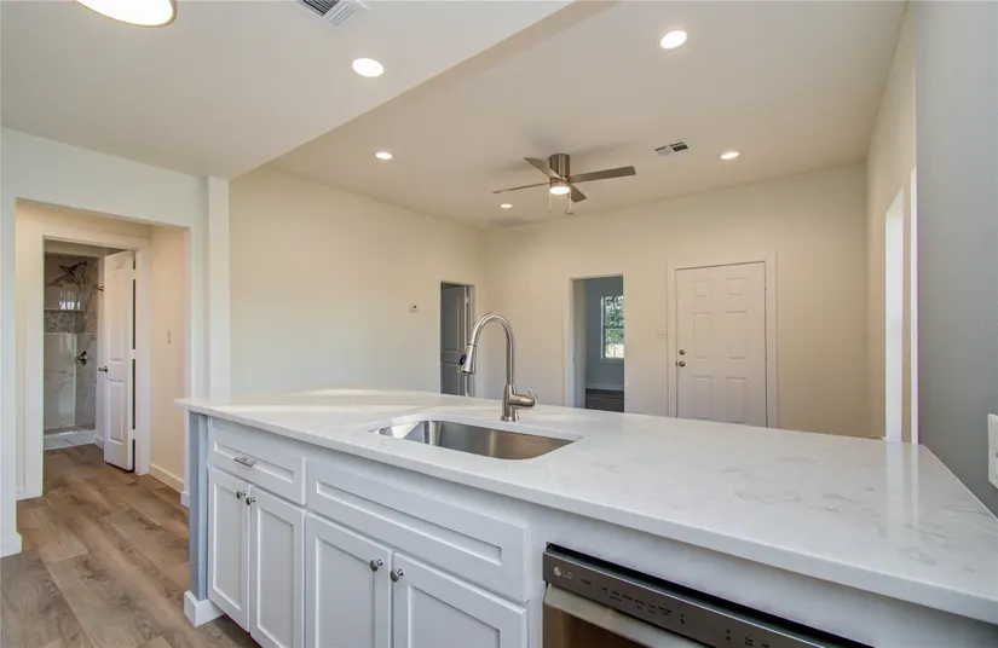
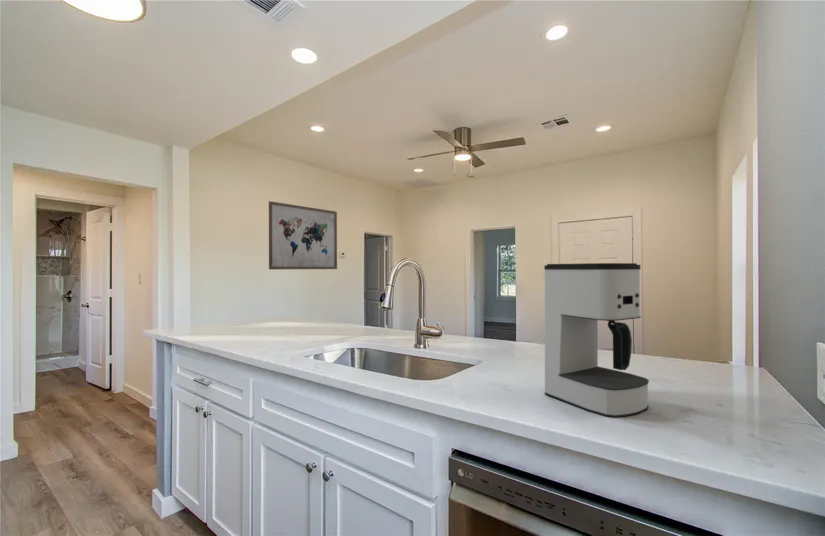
+ coffee maker [543,262,650,419]
+ wall art [268,200,338,270]
